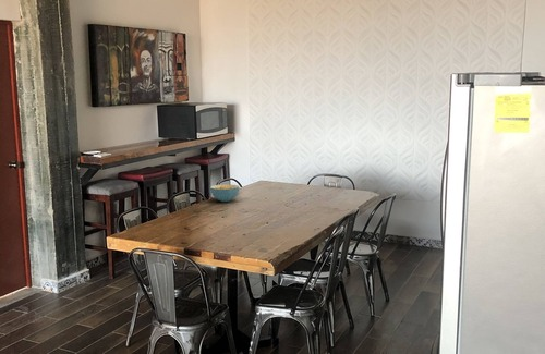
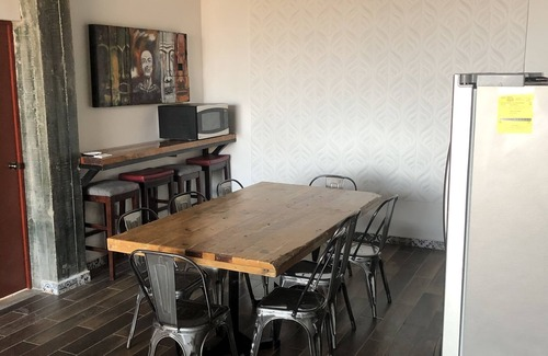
- cereal bowl [209,183,240,203]
